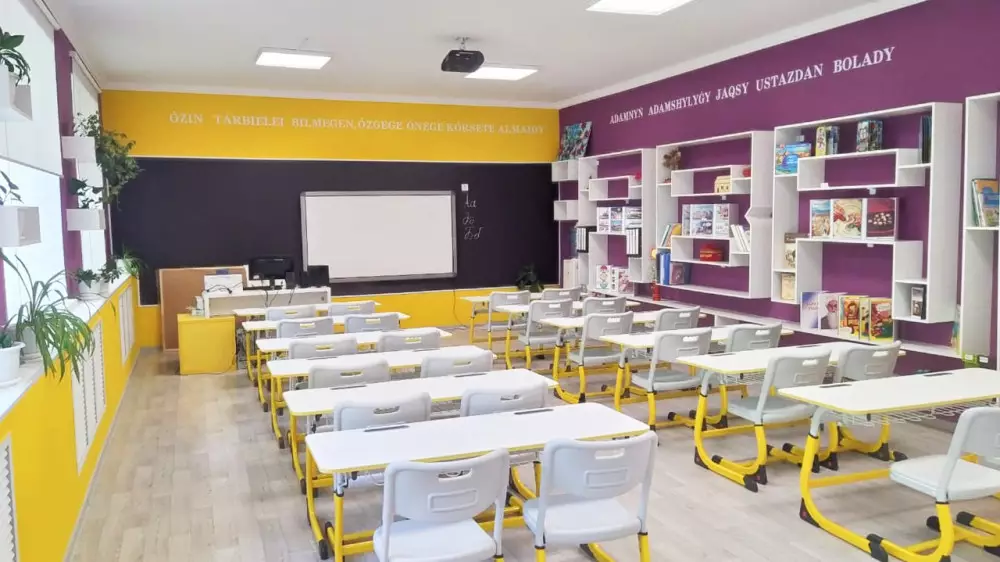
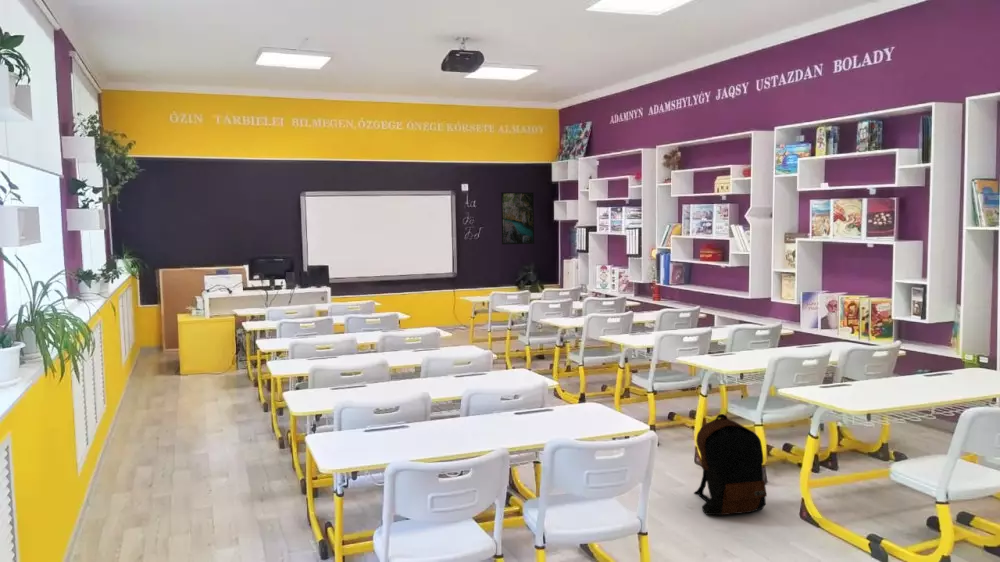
+ backpack [693,413,768,516]
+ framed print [500,191,535,245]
